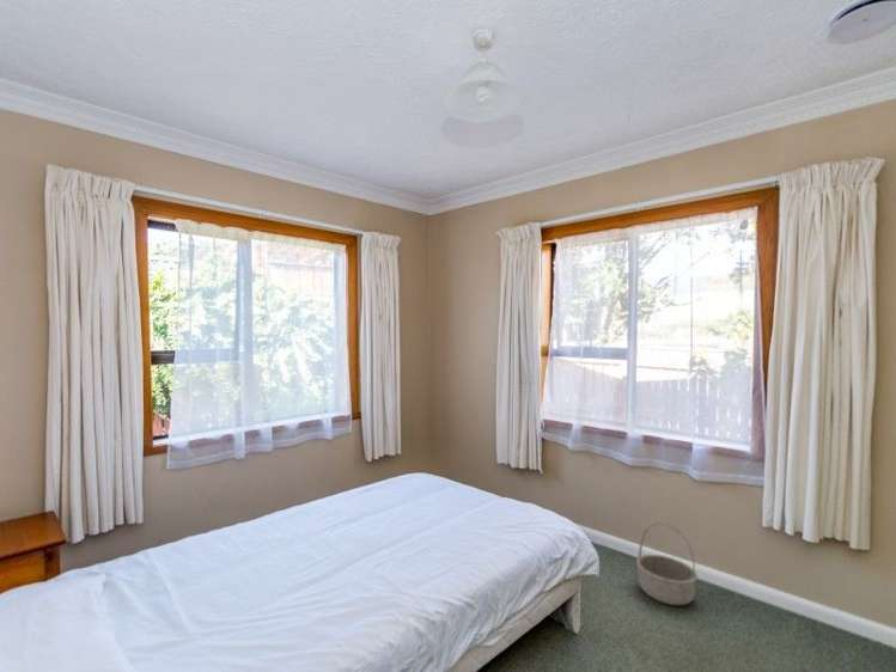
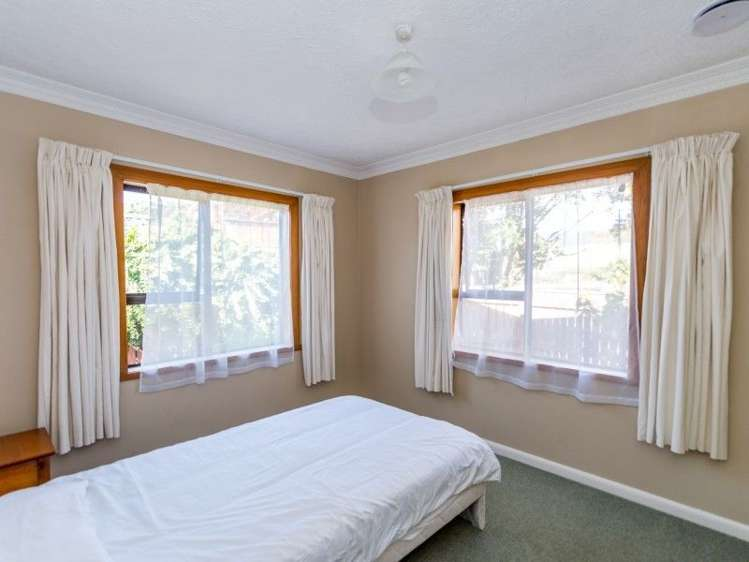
- basket [635,521,699,606]
